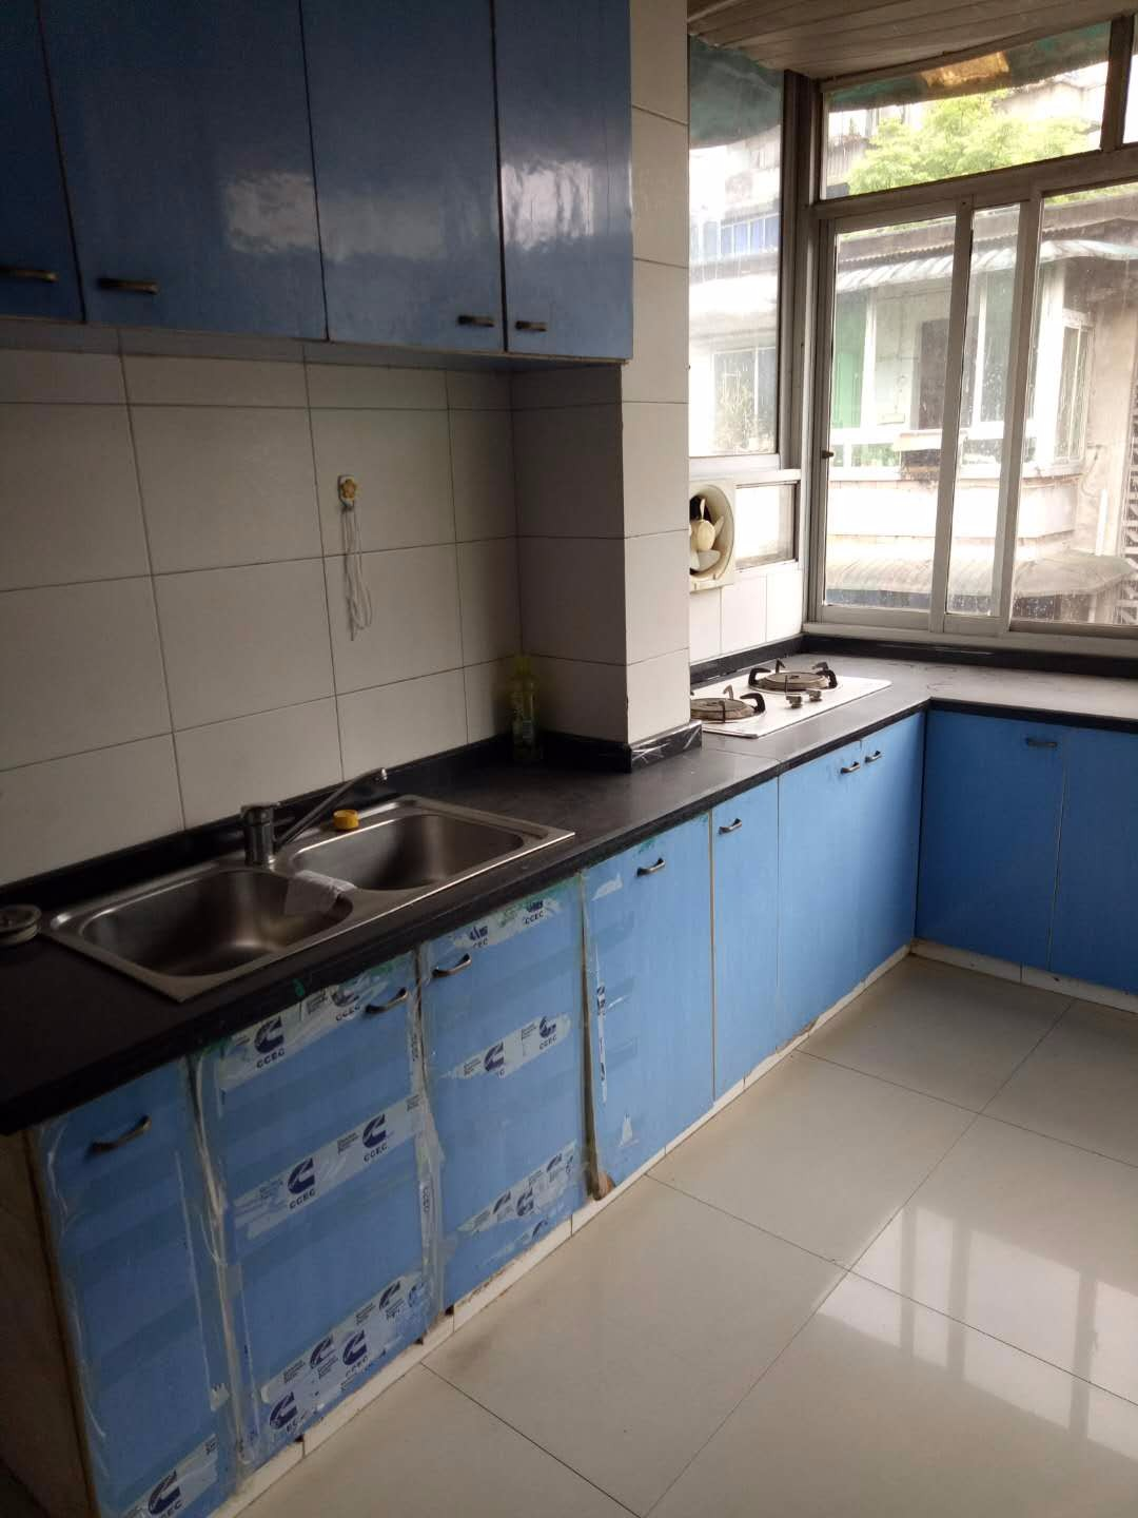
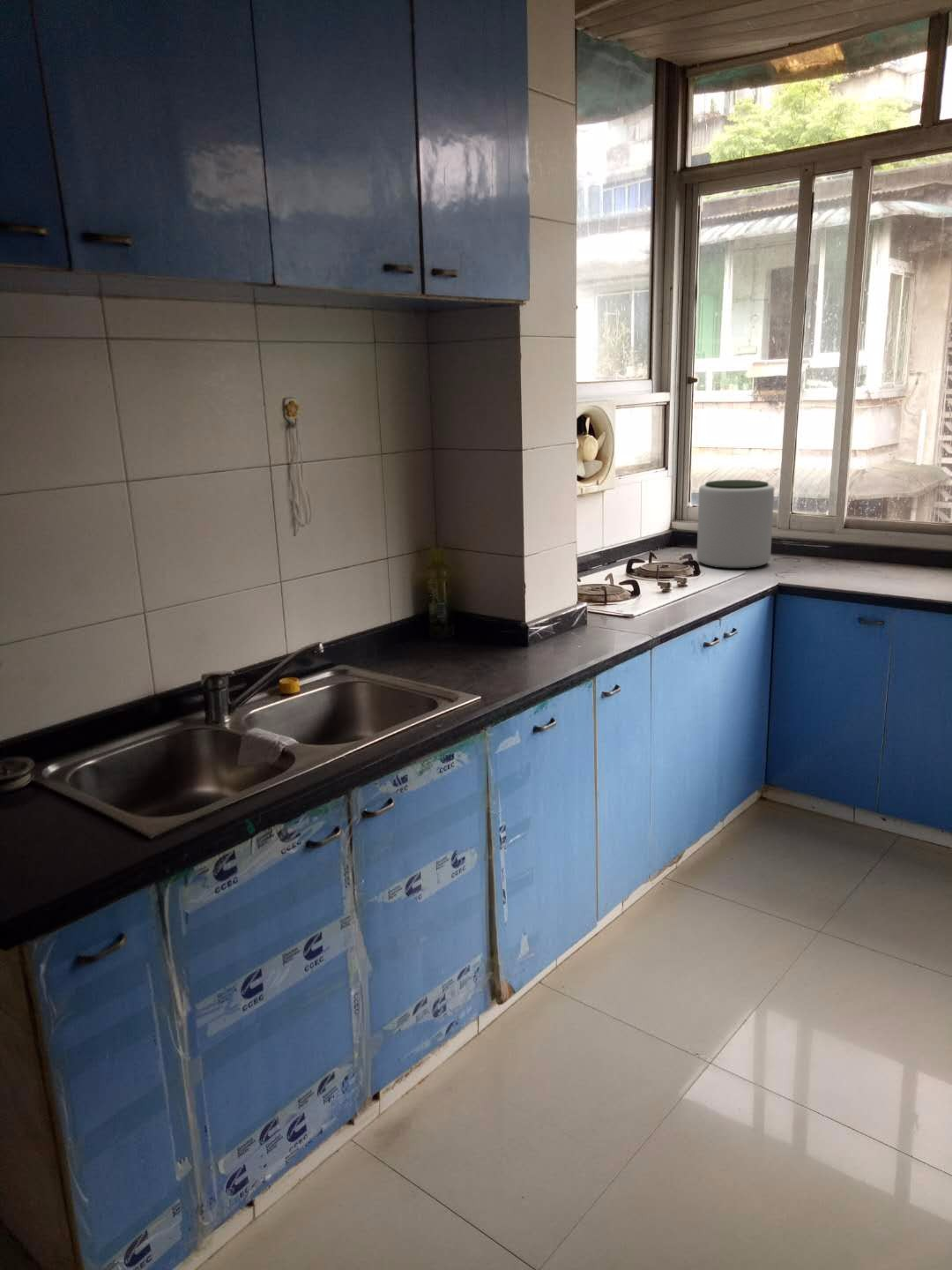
+ plant pot [696,479,775,570]
